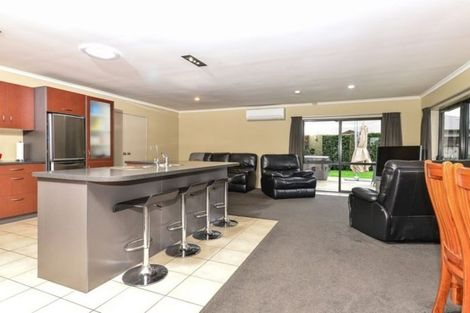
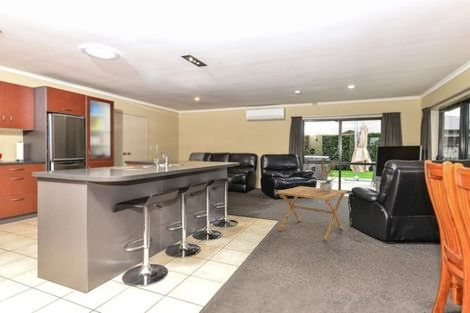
+ side table [275,185,348,242]
+ potted plant [313,159,342,192]
